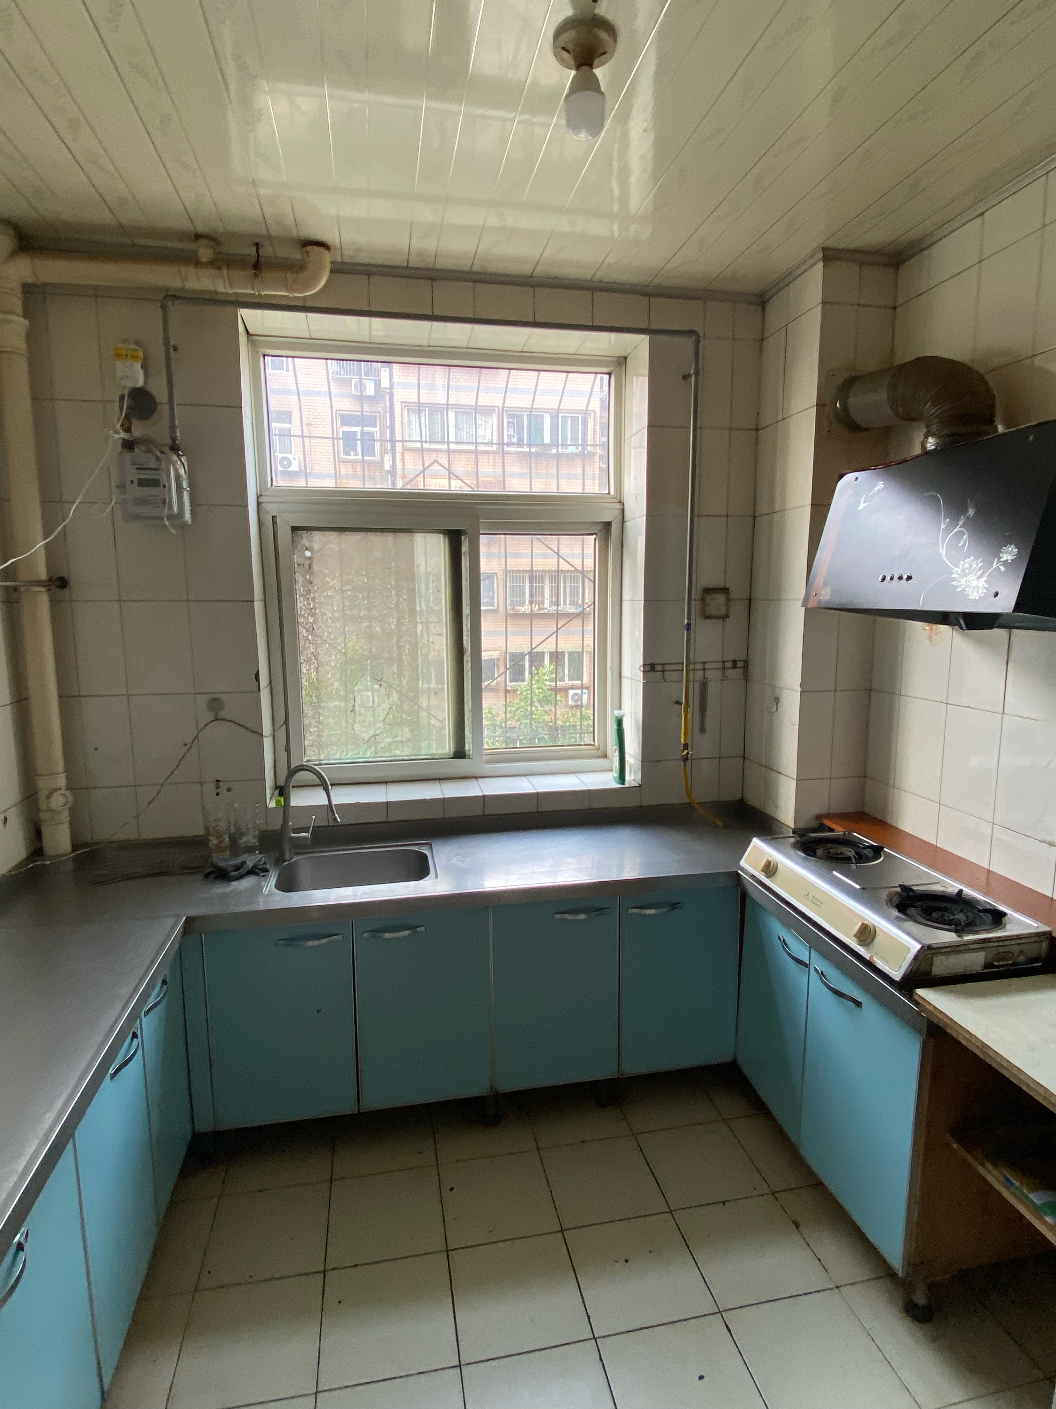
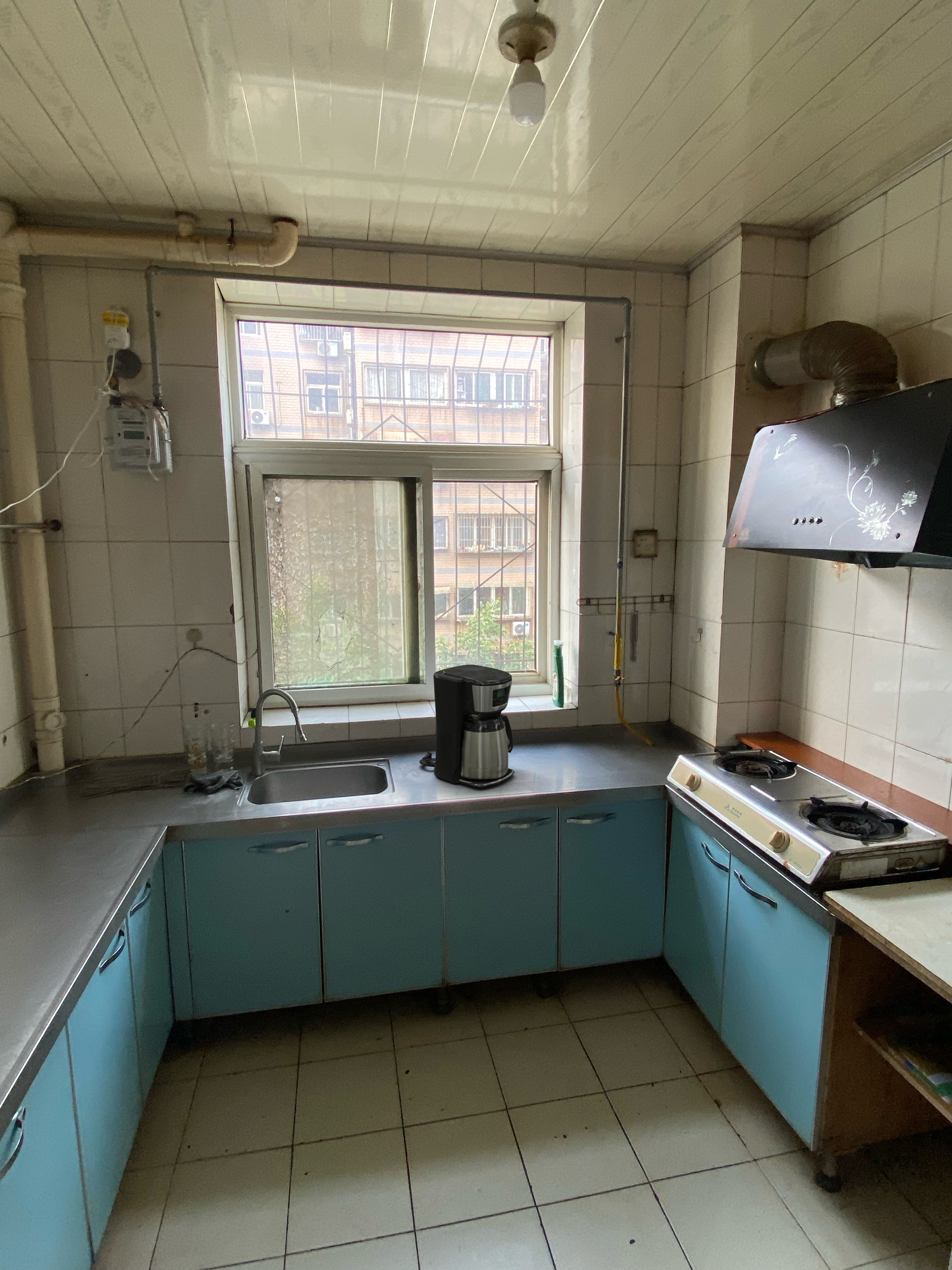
+ coffee maker [419,664,515,789]
